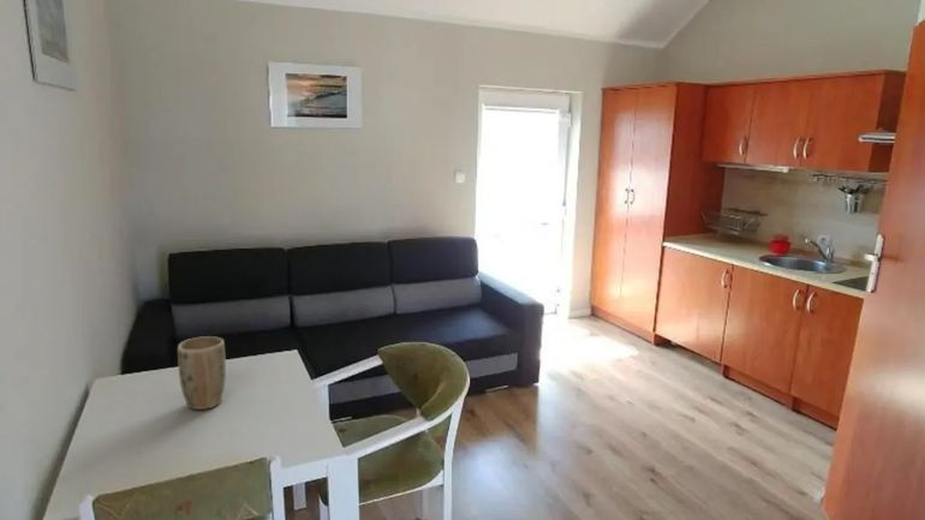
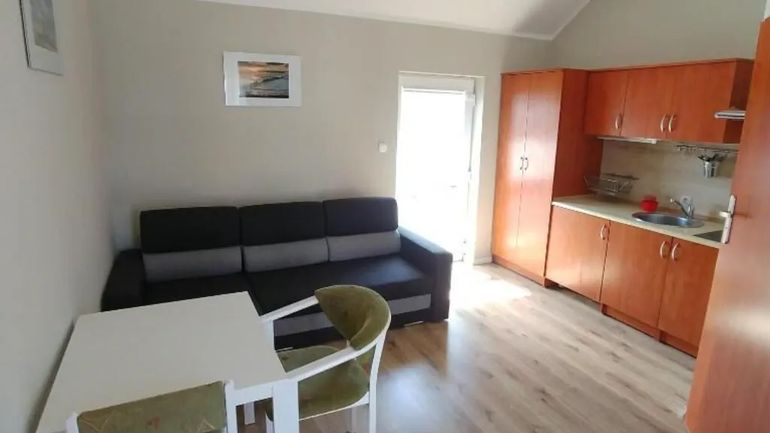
- plant pot [177,335,227,411]
